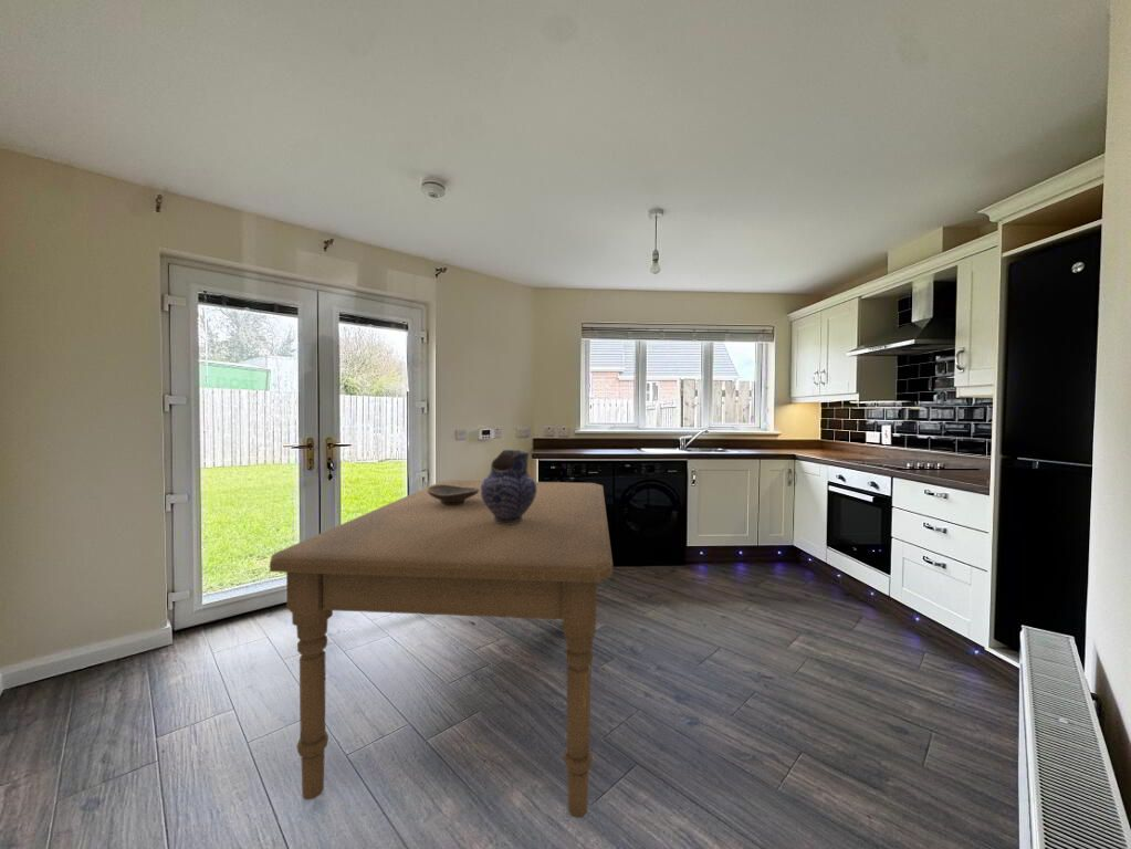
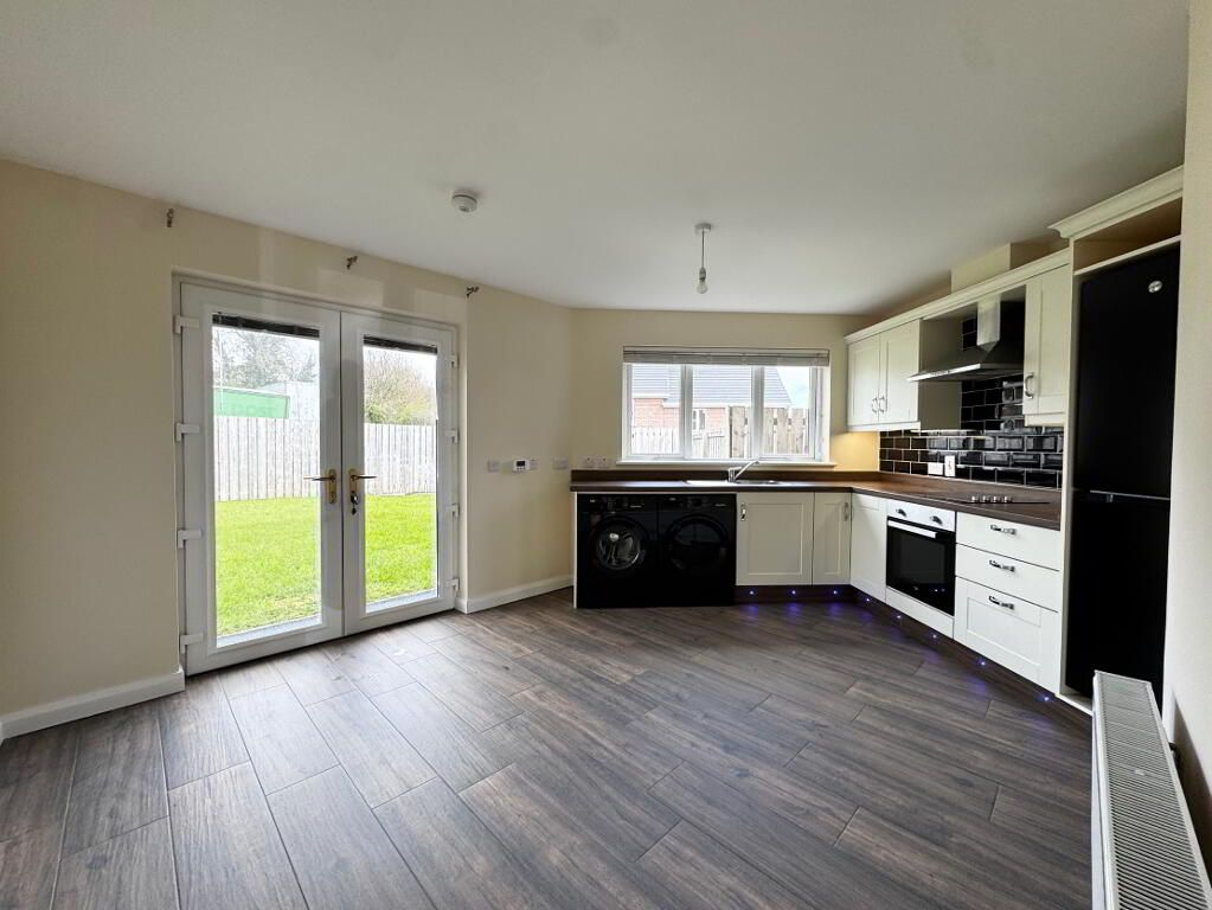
- pottery [481,449,536,524]
- dining table [269,480,614,819]
- decorative bowl [428,484,479,505]
